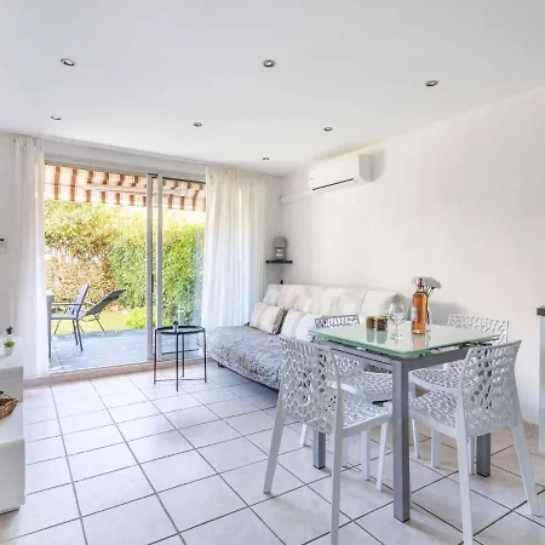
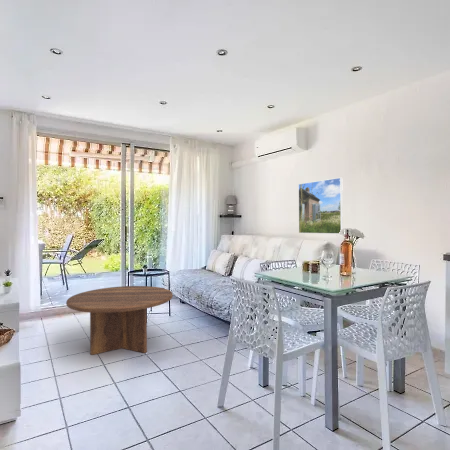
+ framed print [297,177,344,235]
+ coffee table [65,285,174,356]
